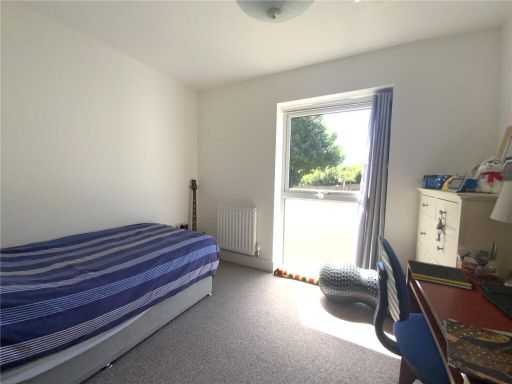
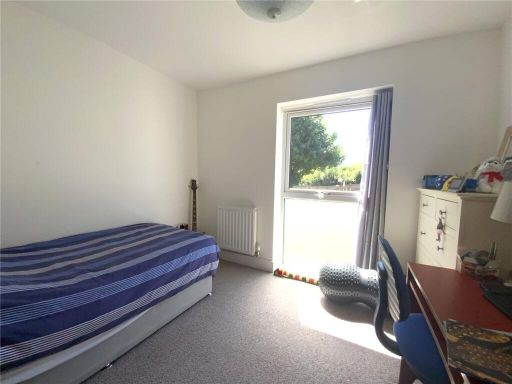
- notepad [406,259,474,291]
